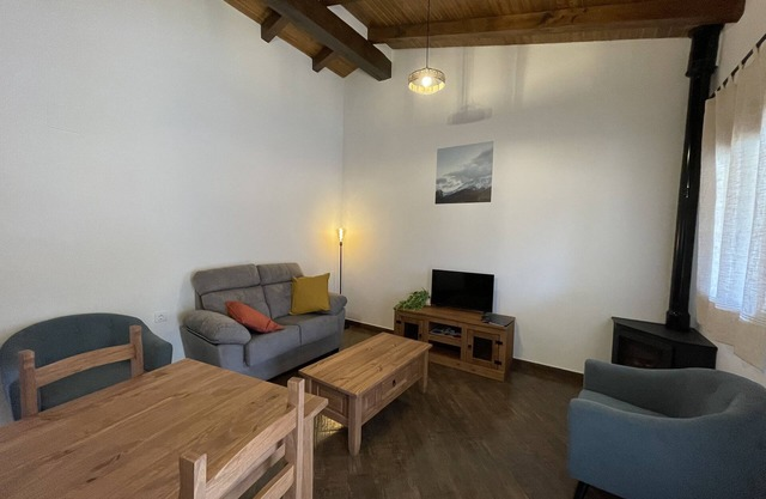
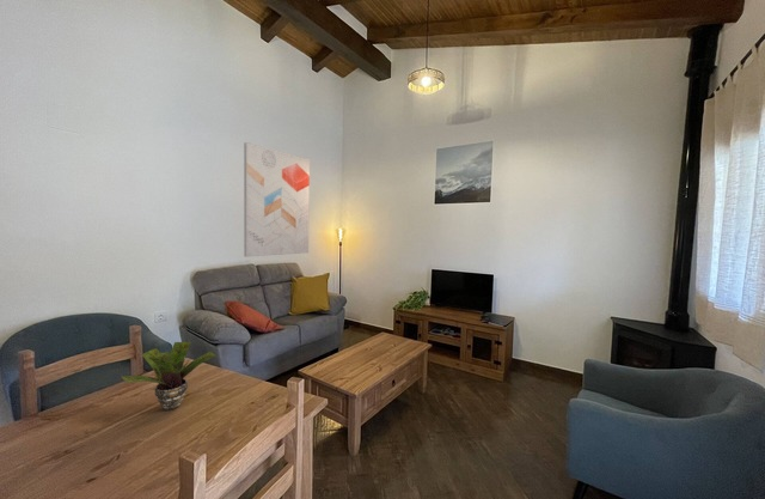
+ wall art [243,141,311,258]
+ potted plant [121,341,216,412]
